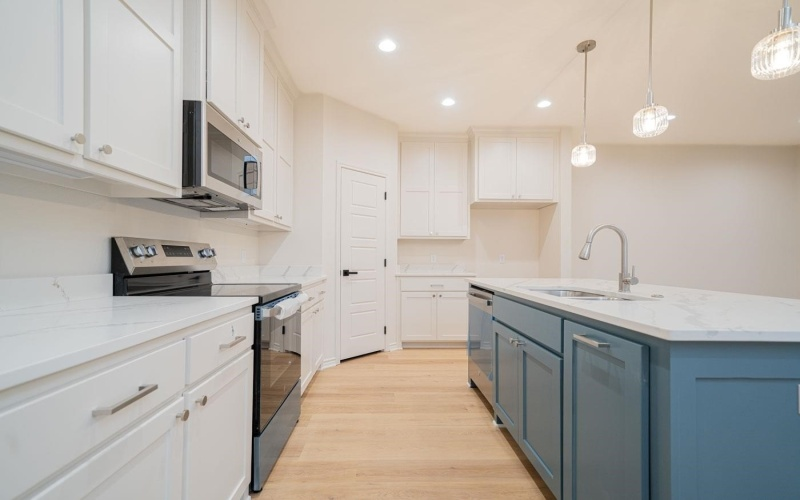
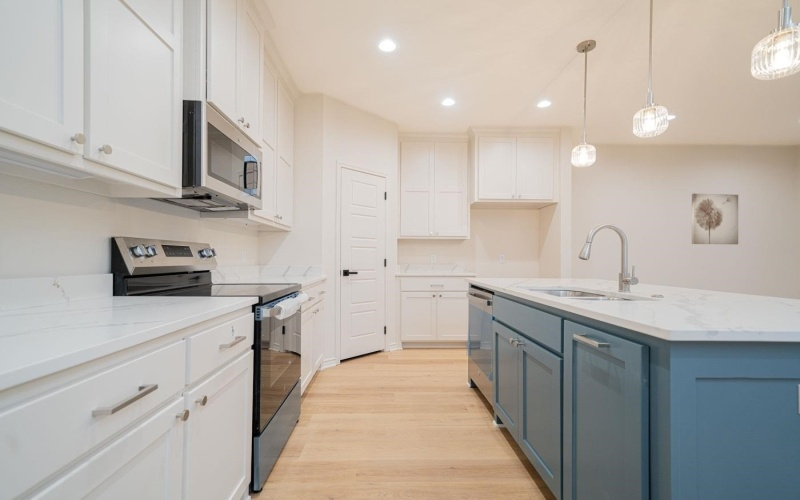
+ wall art [691,193,739,245]
